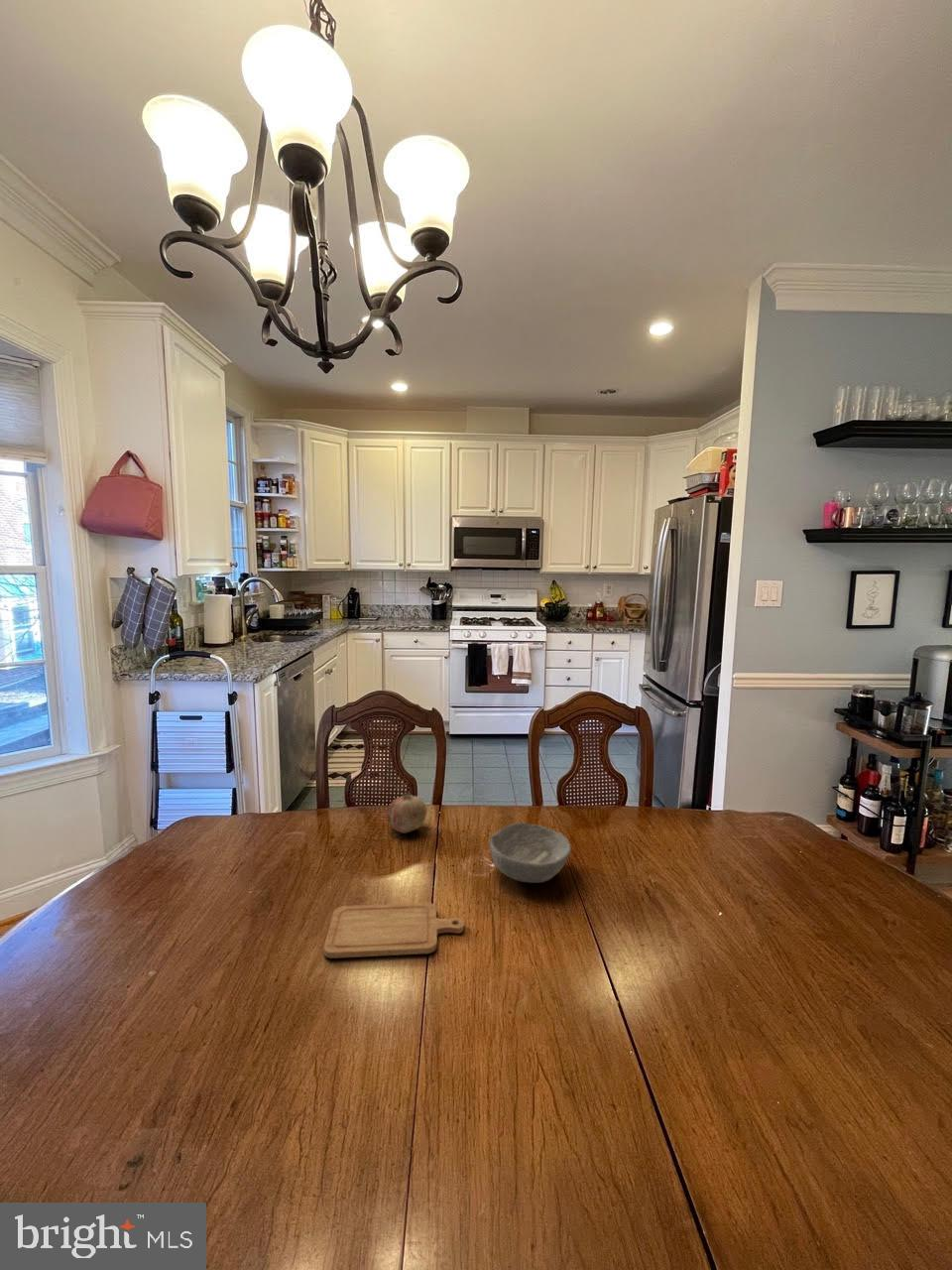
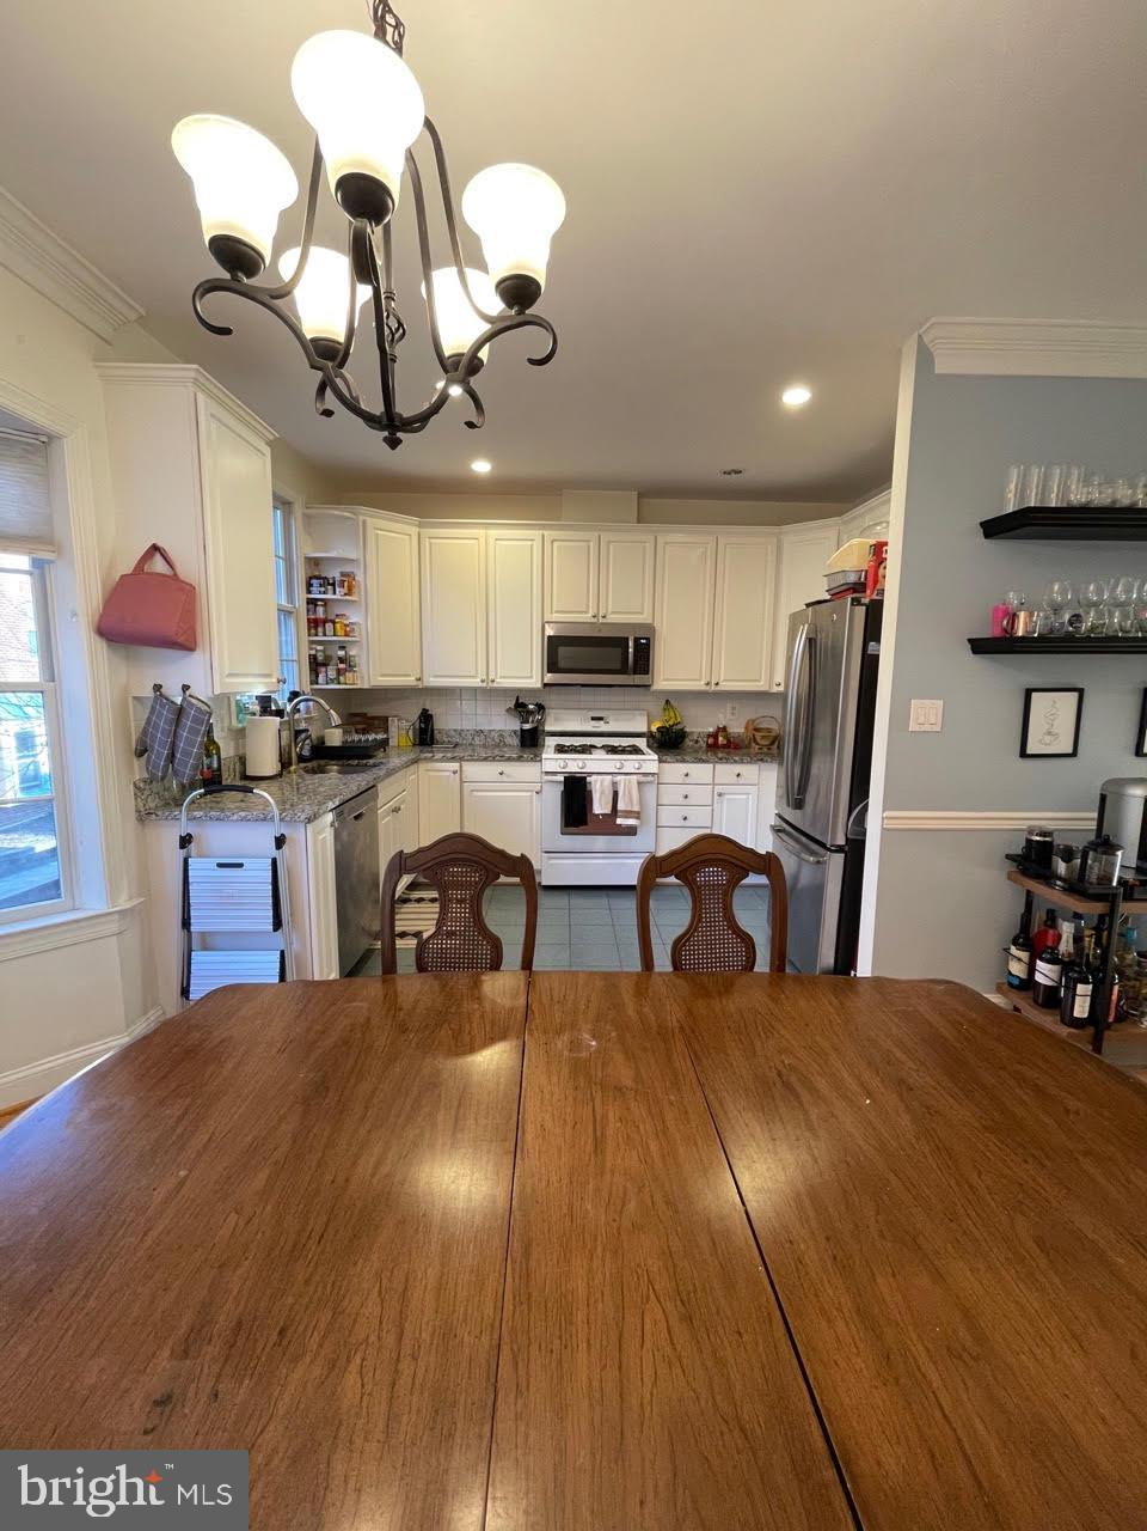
- bowl [489,822,572,884]
- fruit [386,791,428,834]
- chopping board [323,902,465,959]
